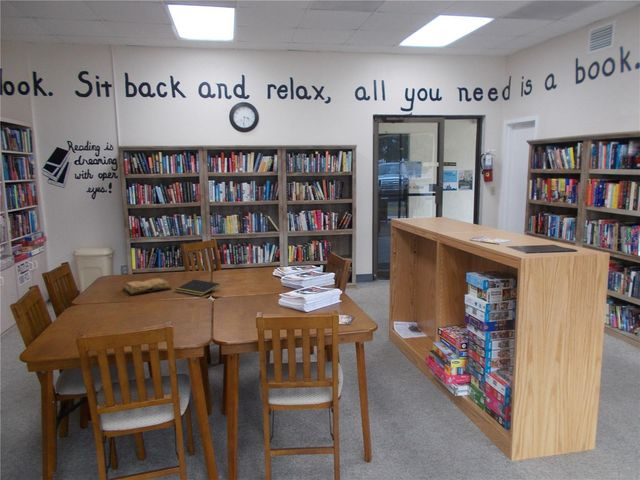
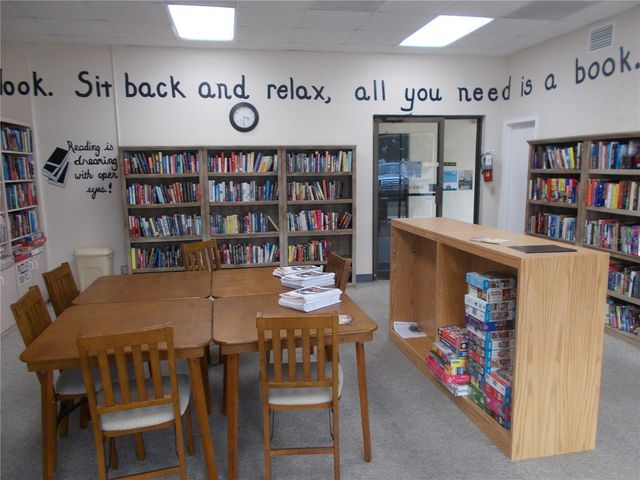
- diary [122,277,172,297]
- notepad [174,279,221,297]
